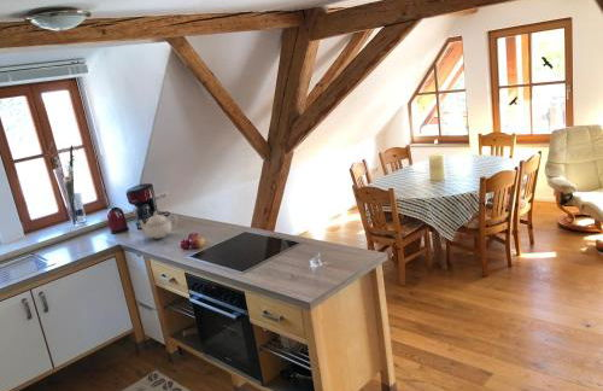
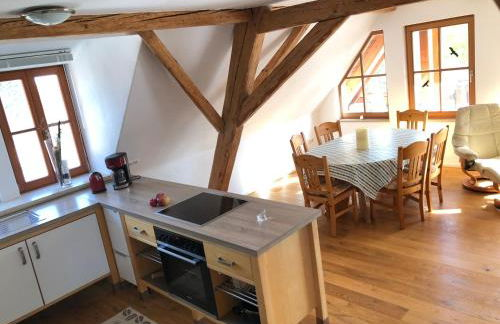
- teapot [137,211,178,240]
